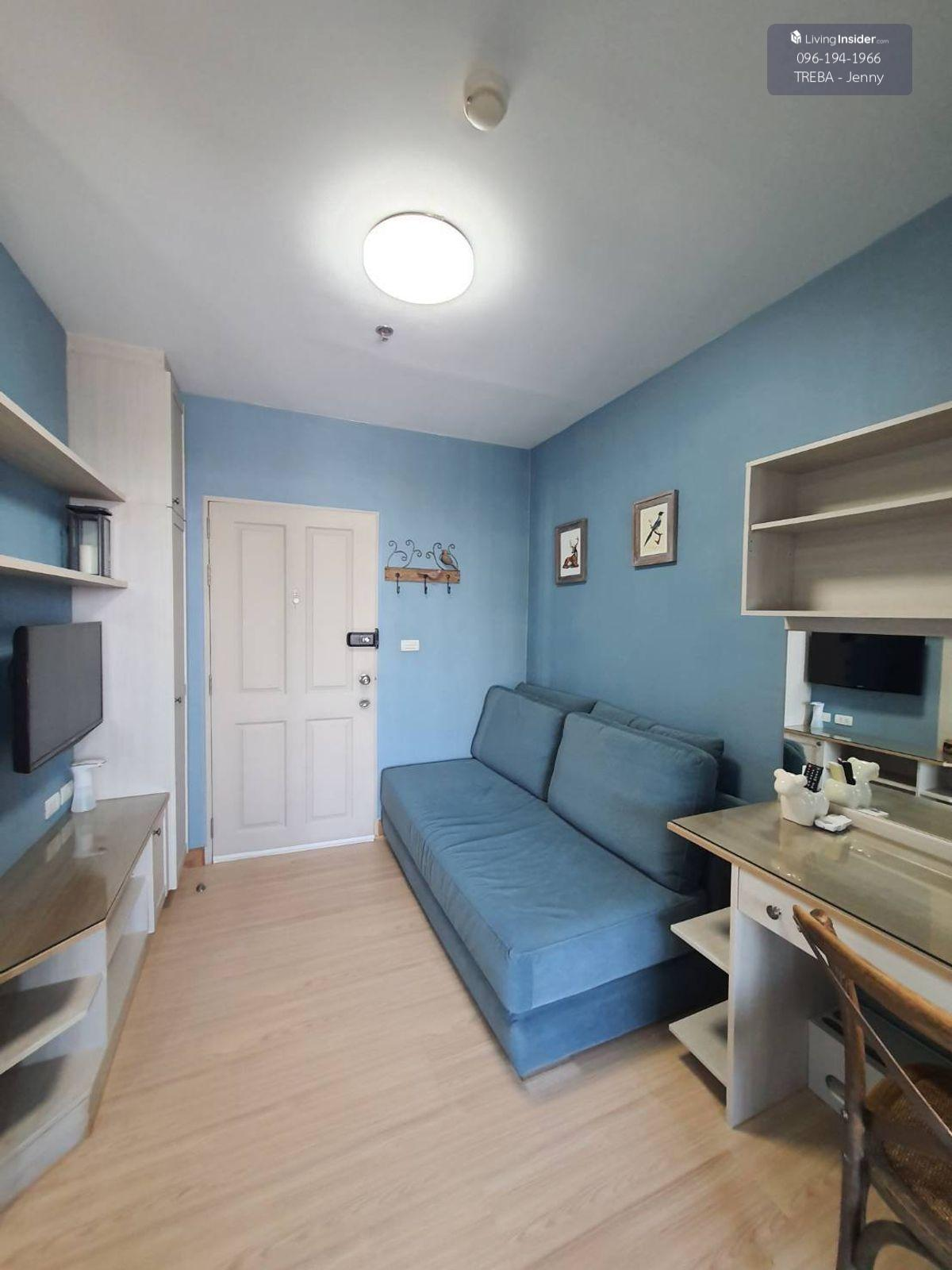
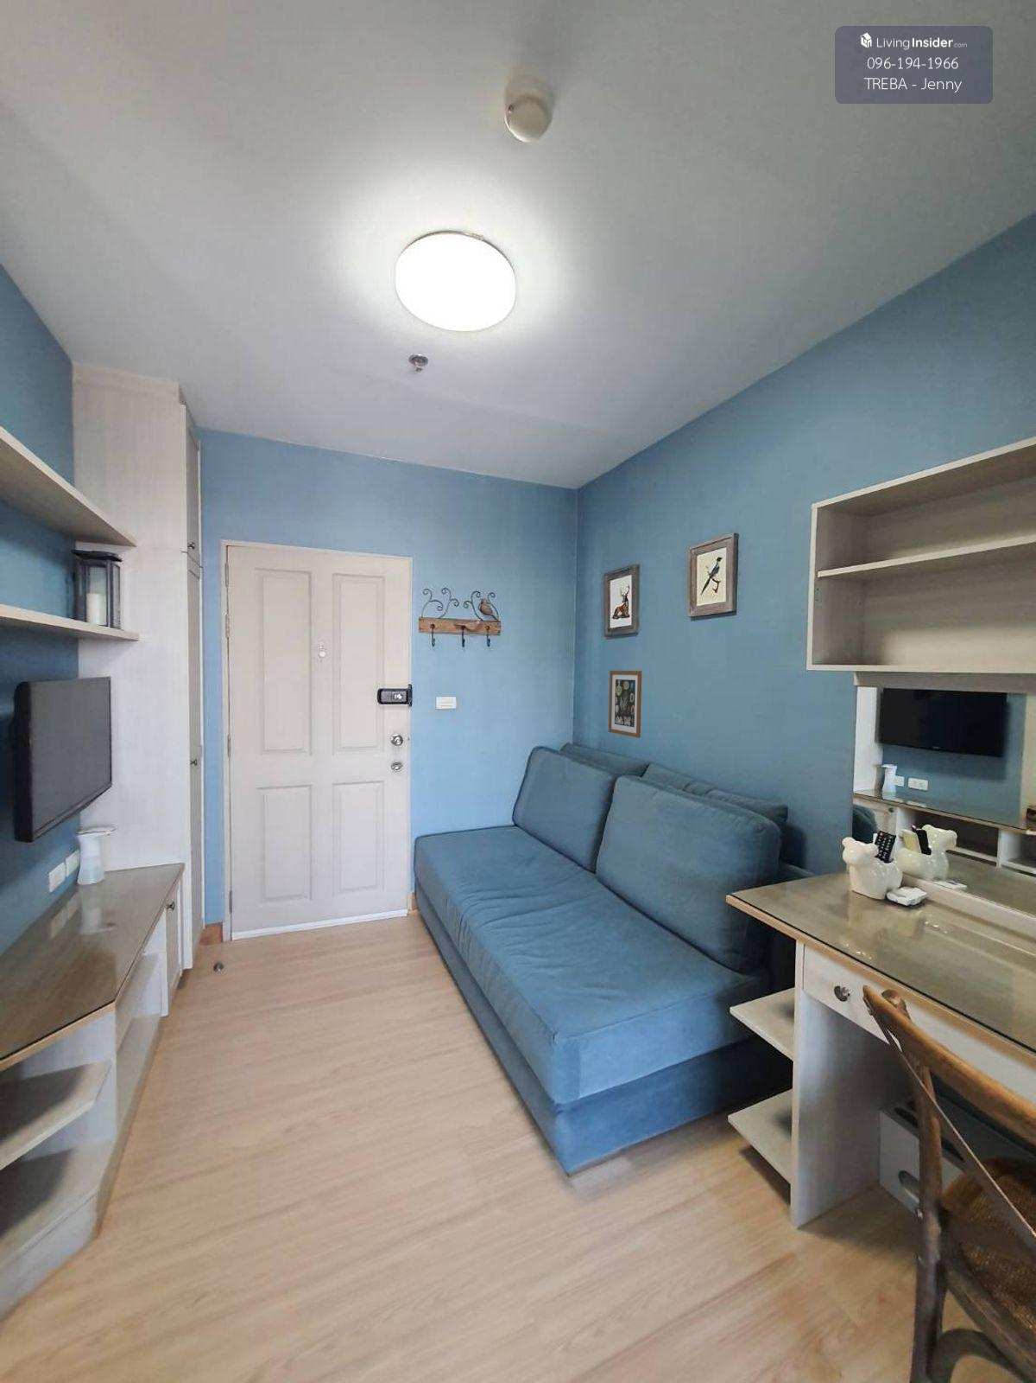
+ wall art [608,670,642,739]
